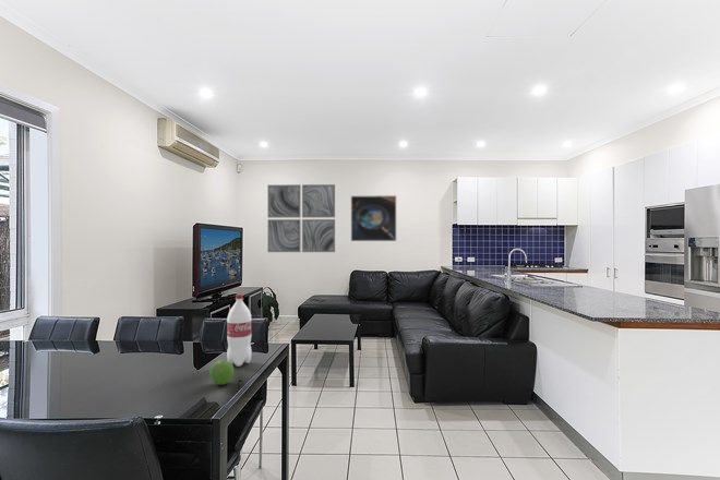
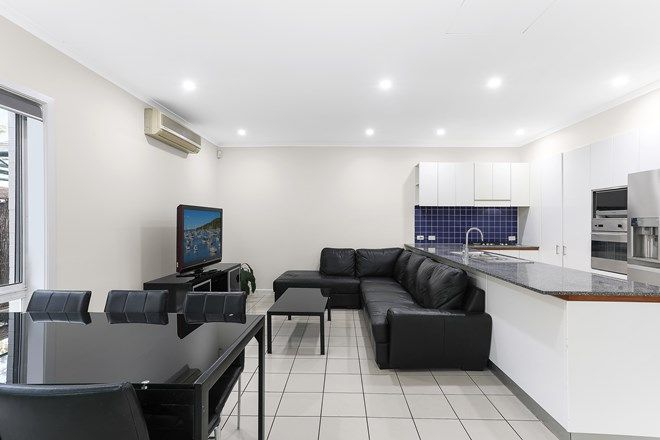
- fruit [208,359,235,386]
- wall art [266,183,336,253]
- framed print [350,194,397,242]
- bottle [226,293,253,368]
